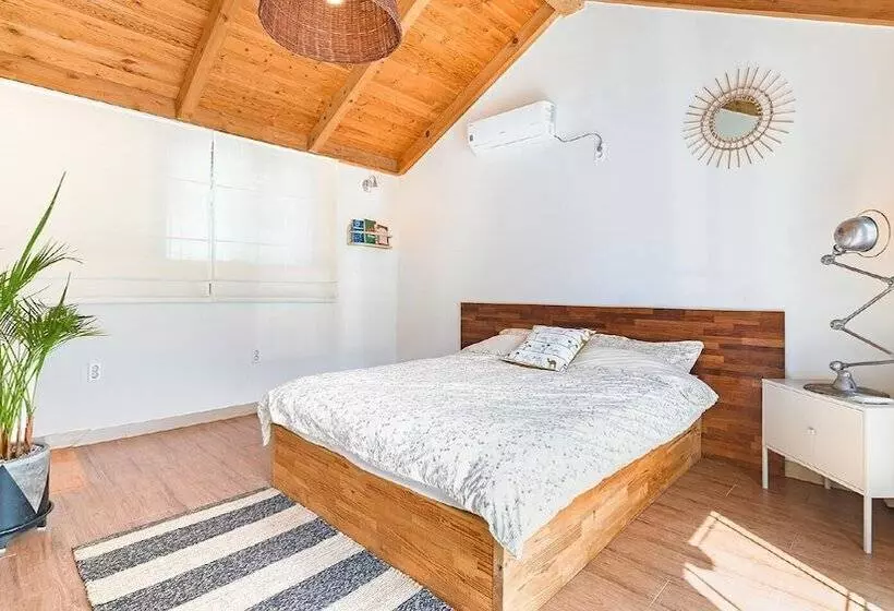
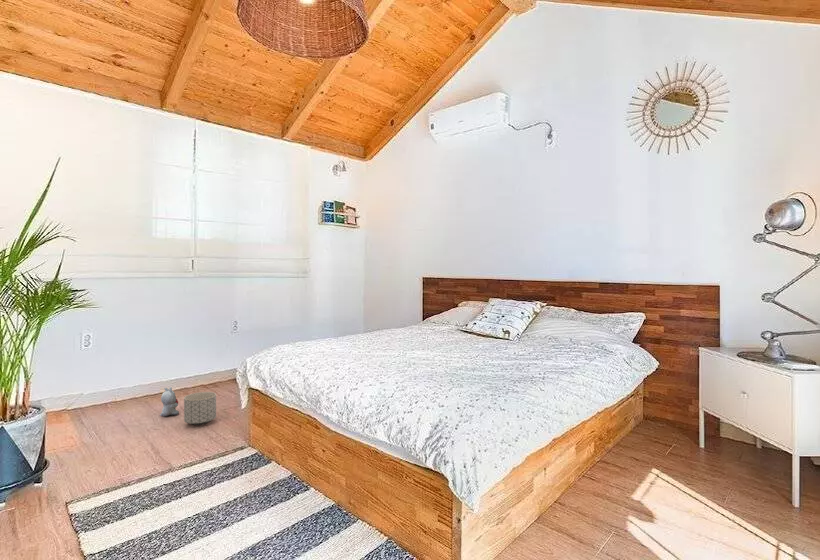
+ plush toy [159,386,180,418]
+ planter [183,391,217,426]
